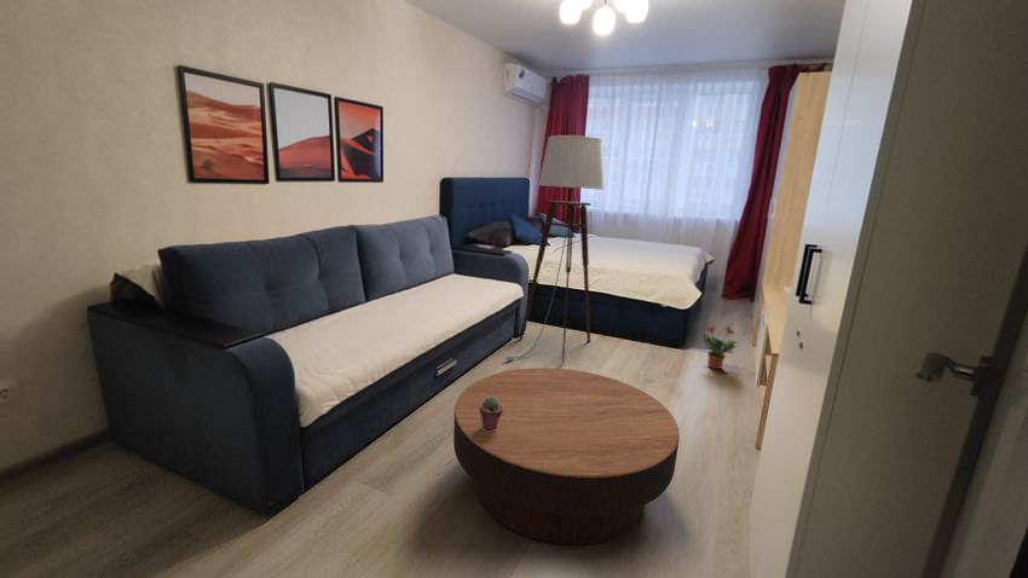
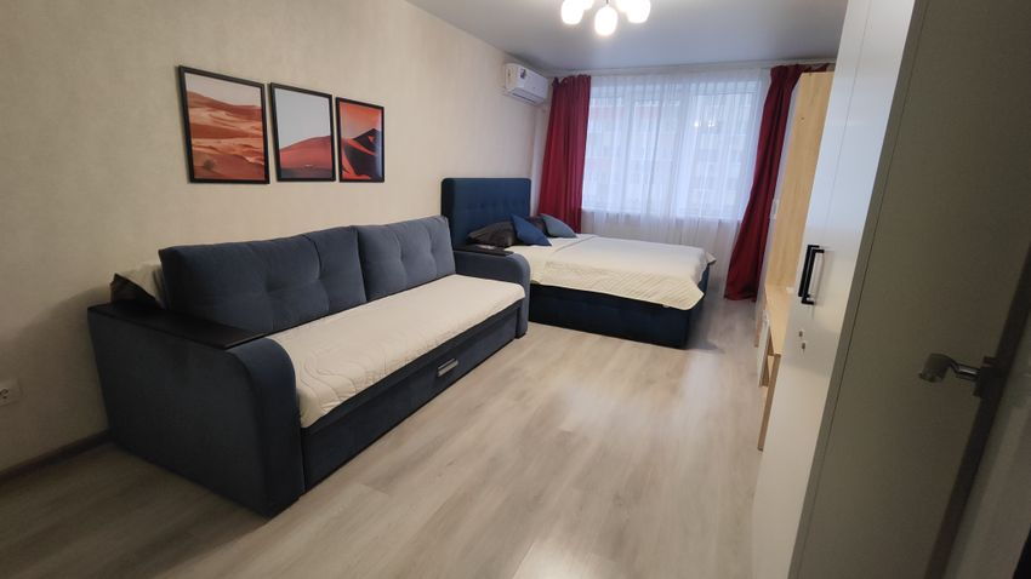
- potted plant [698,324,739,370]
- potted succulent [479,397,503,432]
- coffee table [452,366,681,547]
- floor lamp [503,134,605,365]
